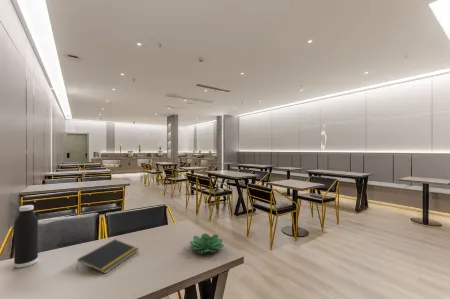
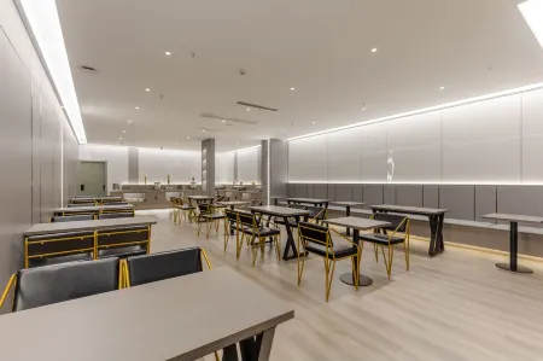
- notepad [76,238,140,274]
- succulent plant [189,232,225,254]
- water bottle [13,204,39,269]
